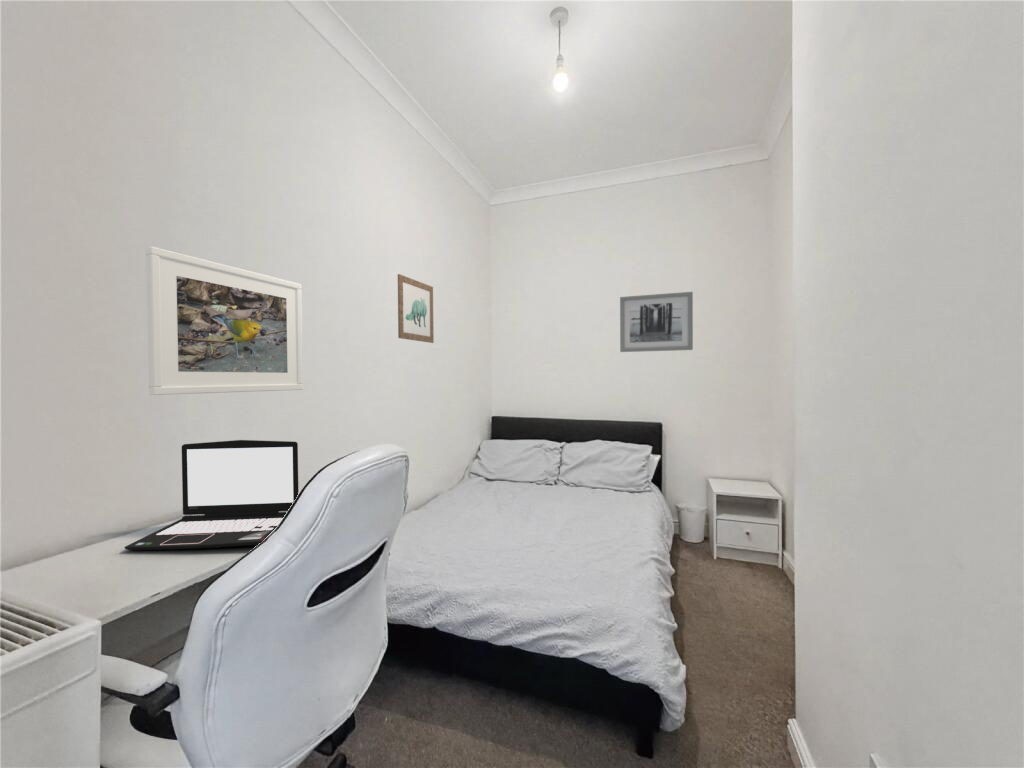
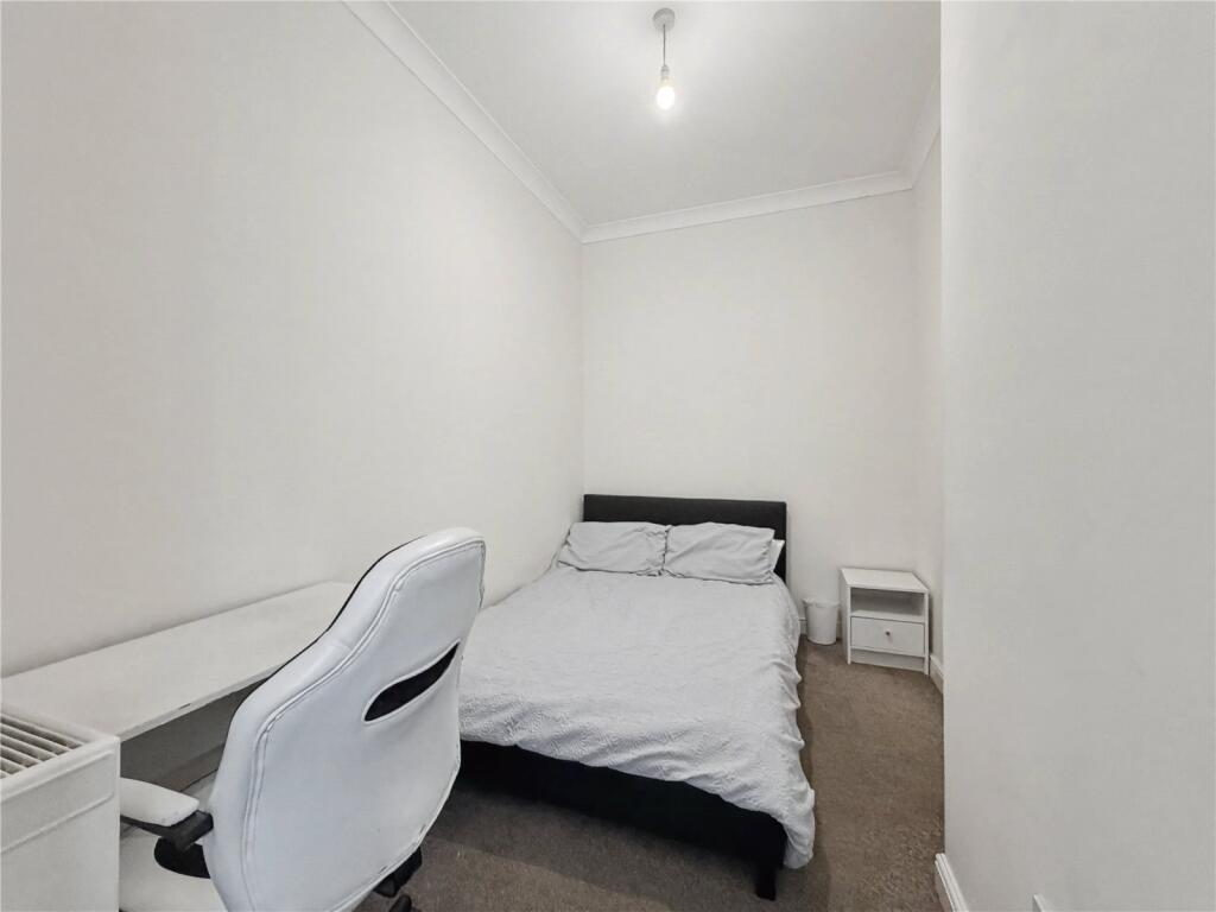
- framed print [145,245,304,396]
- laptop [124,439,300,551]
- wall art [397,273,435,344]
- wall art [619,291,694,353]
